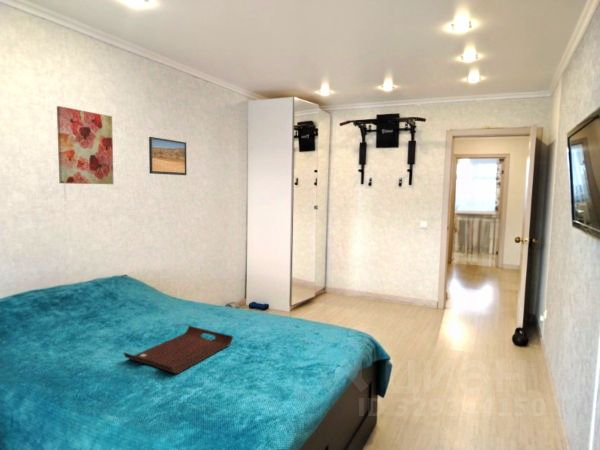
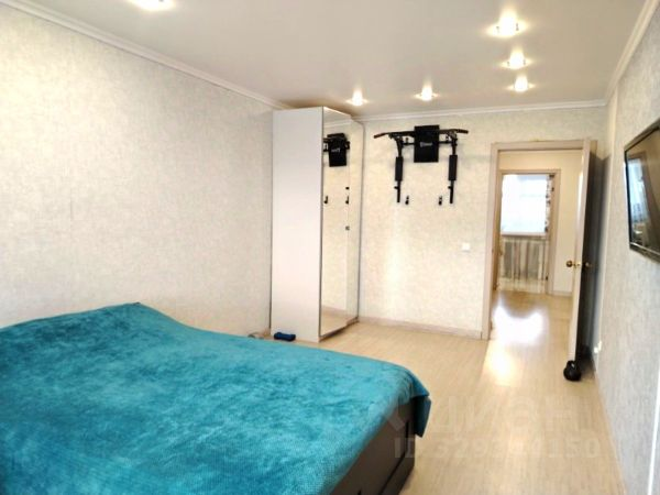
- wall art [56,105,115,185]
- serving tray [123,325,234,375]
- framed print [148,136,188,176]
